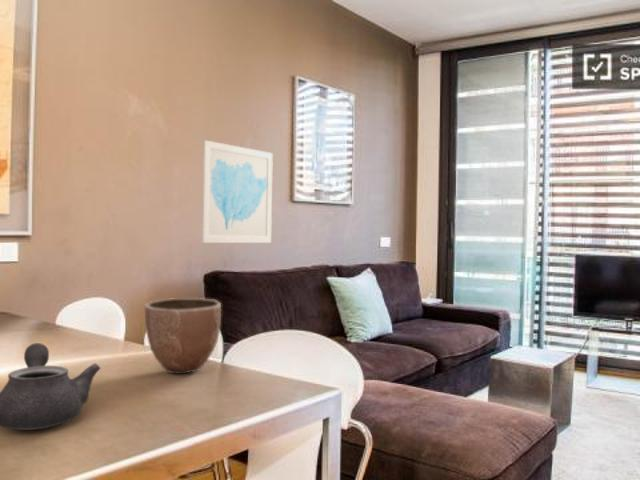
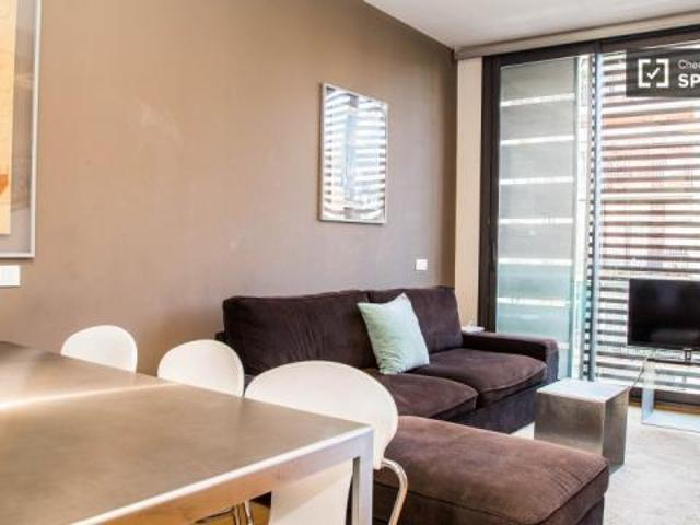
- wall art [201,139,274,244]
- teapot [0,342,101,431]
- decorative bowl [144,297,222,375]
